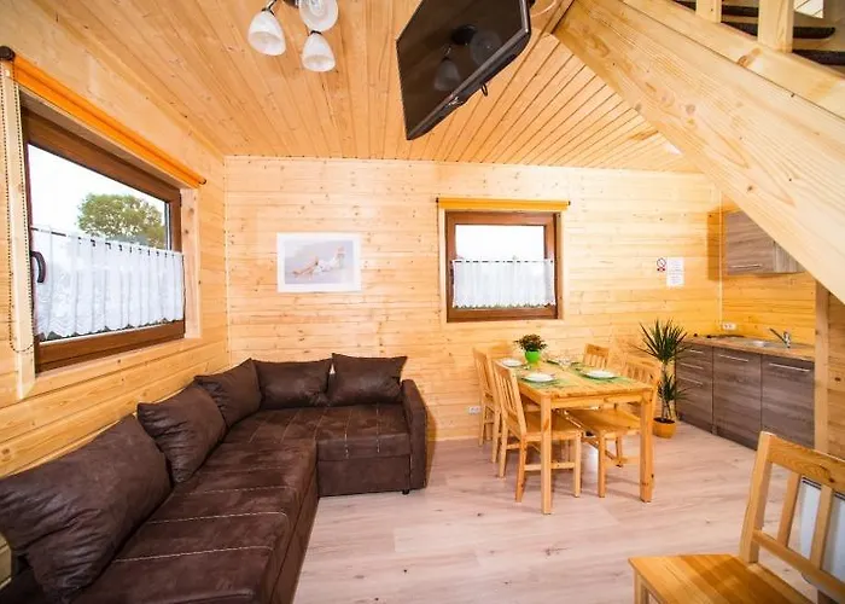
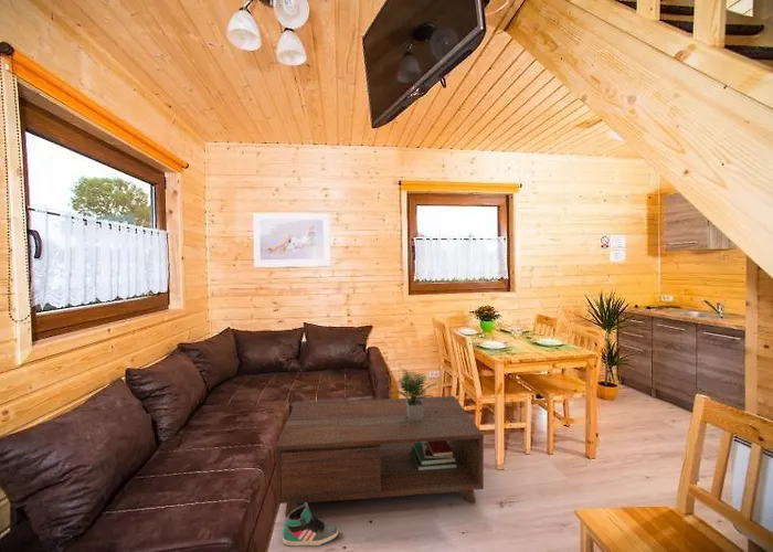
+ coffee table [275,369,485,519]
+ sneaker [282,502,340,548]
